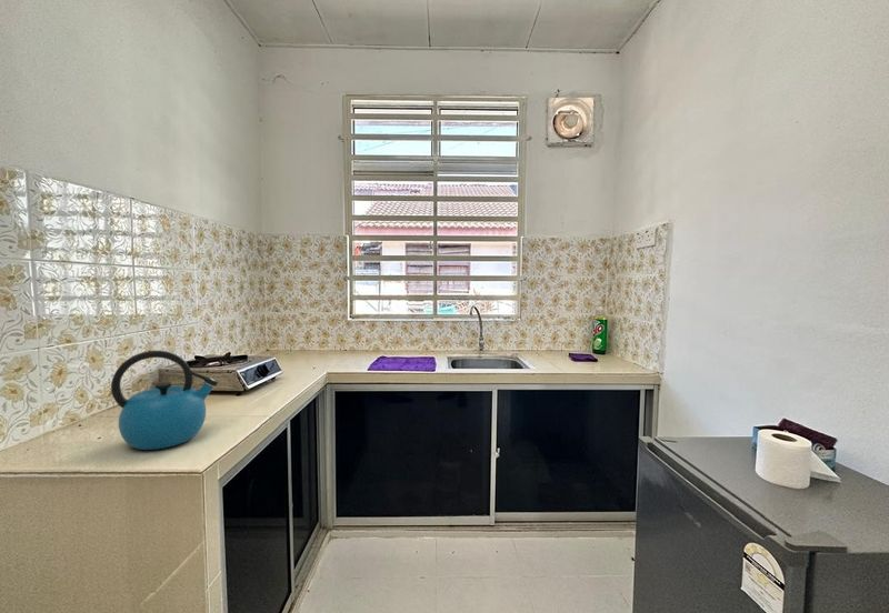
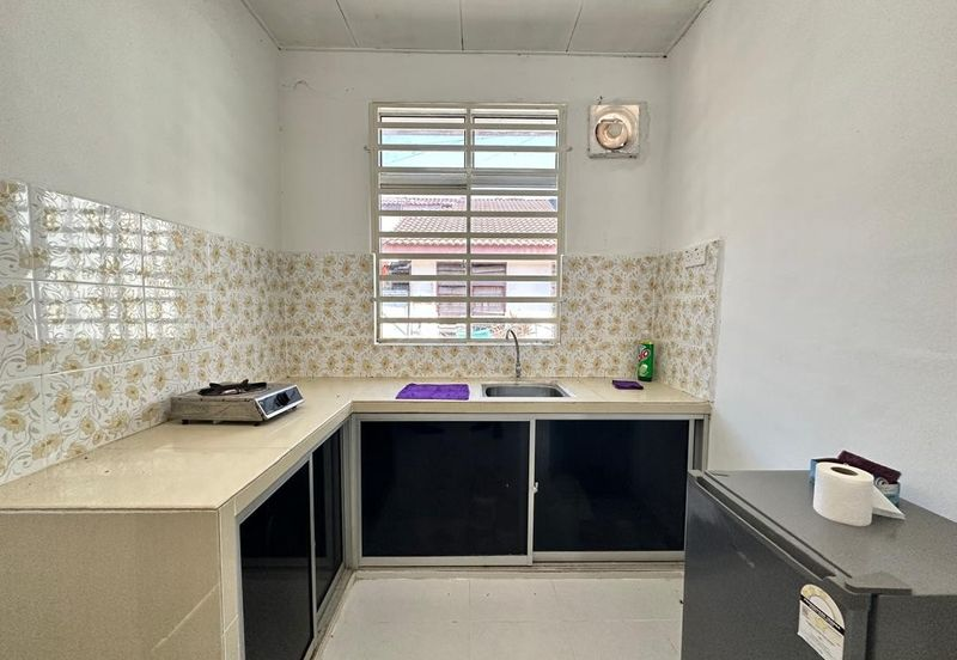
- kettle [110,350,220,451]
